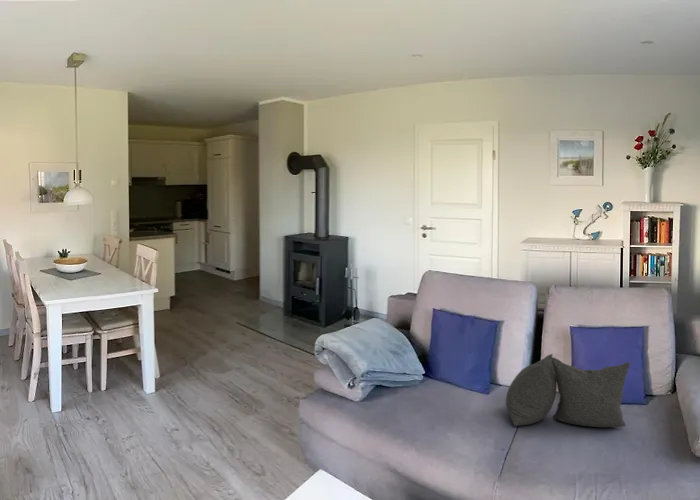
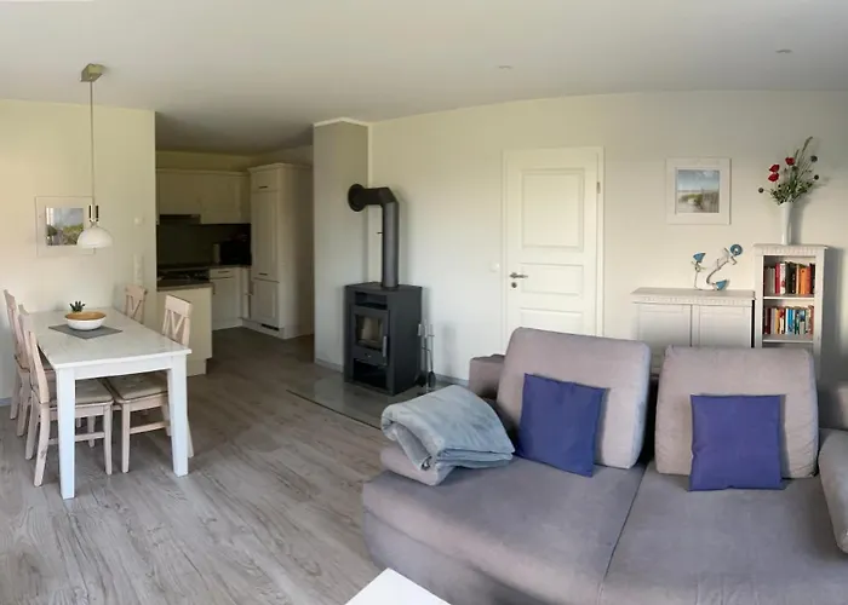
- cushion [505,352,631,428]
